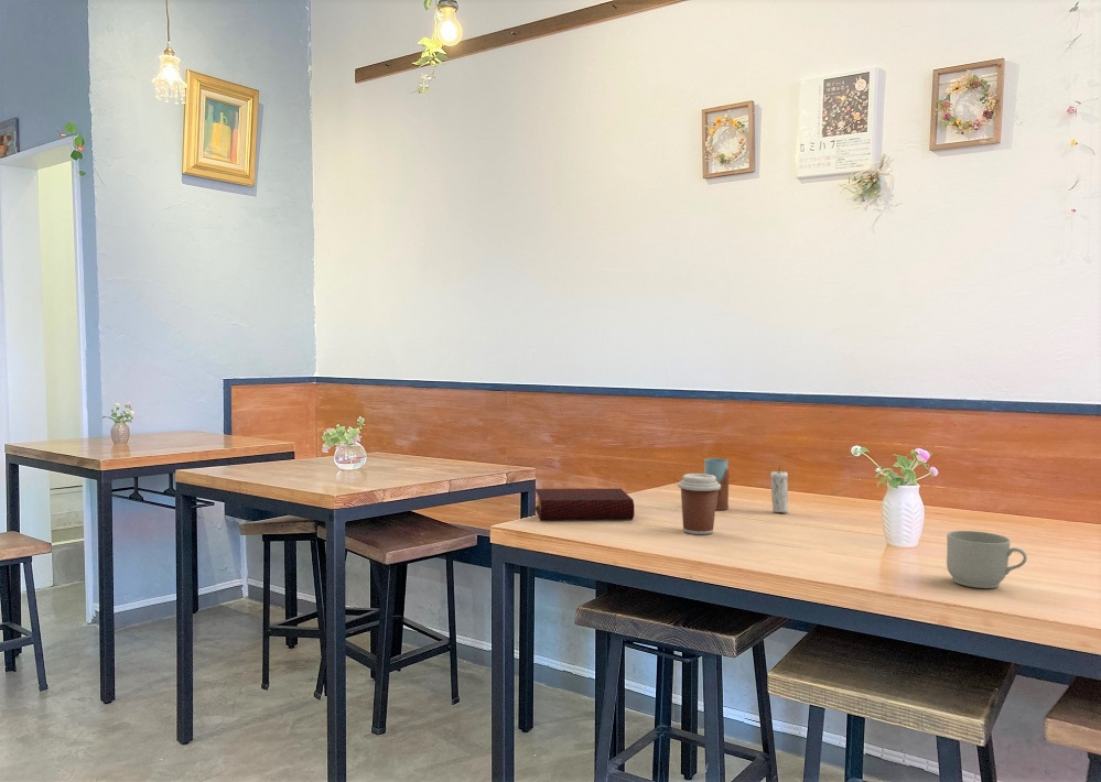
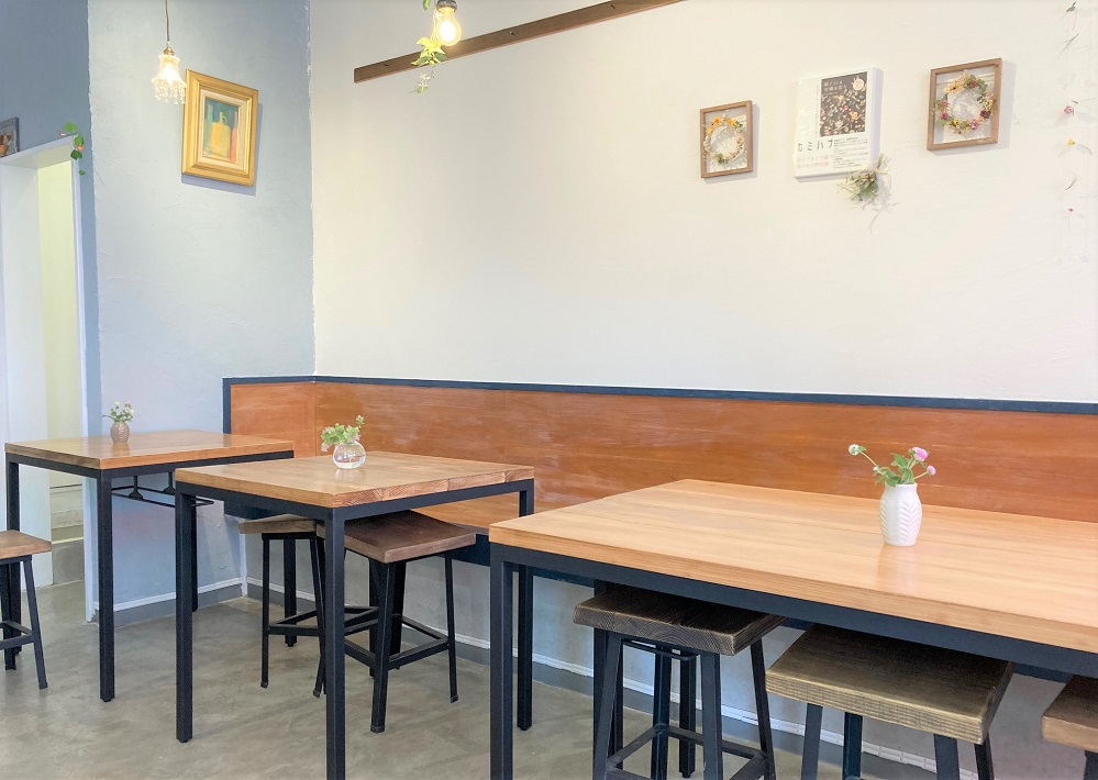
- mug [946,530,1028,589]
- coffee cup [677,473,721,535]
- drinking glass [703,457,731,511]
- book [533,488,635,521]
- candle [769,465,790,514]
